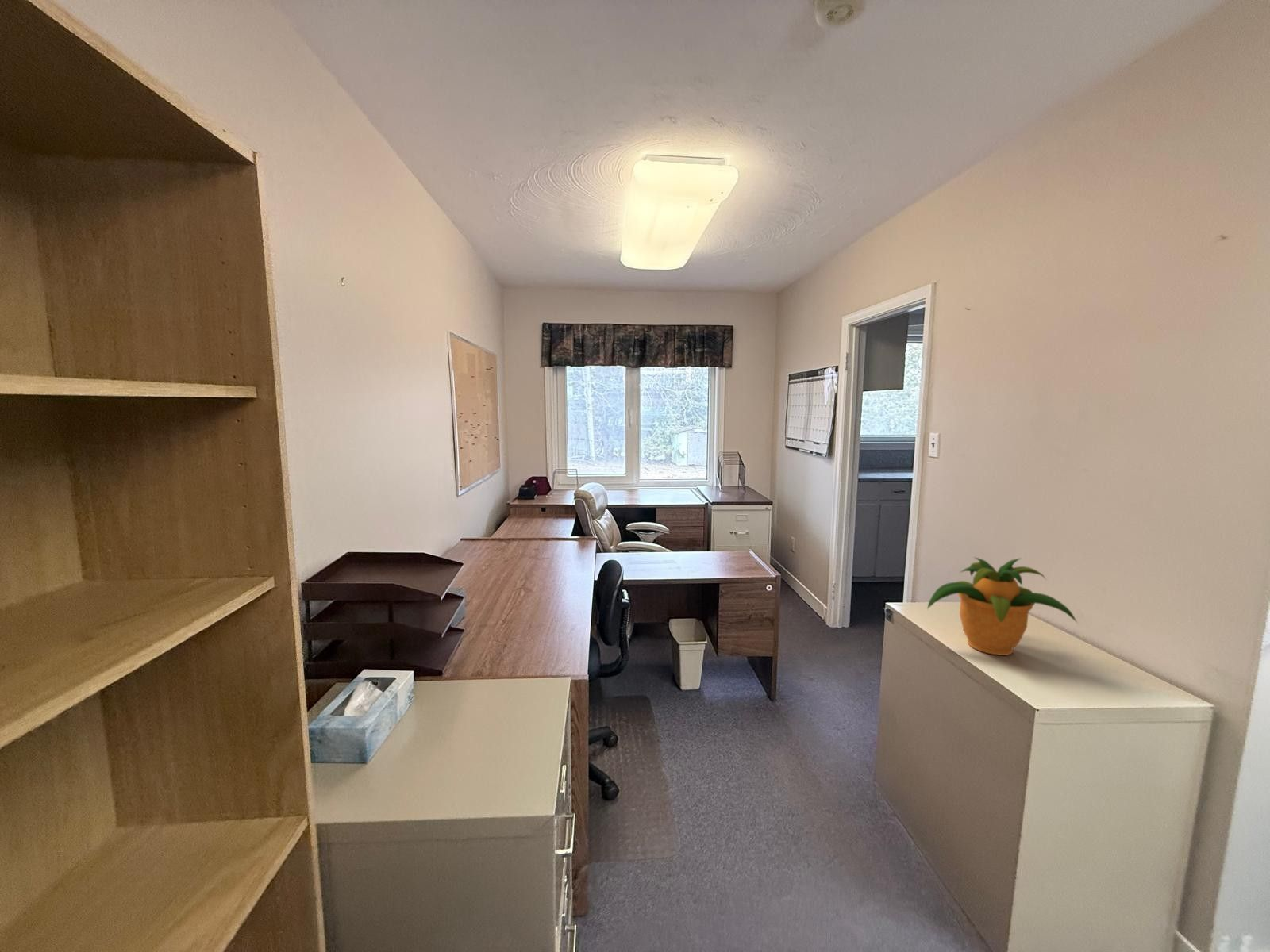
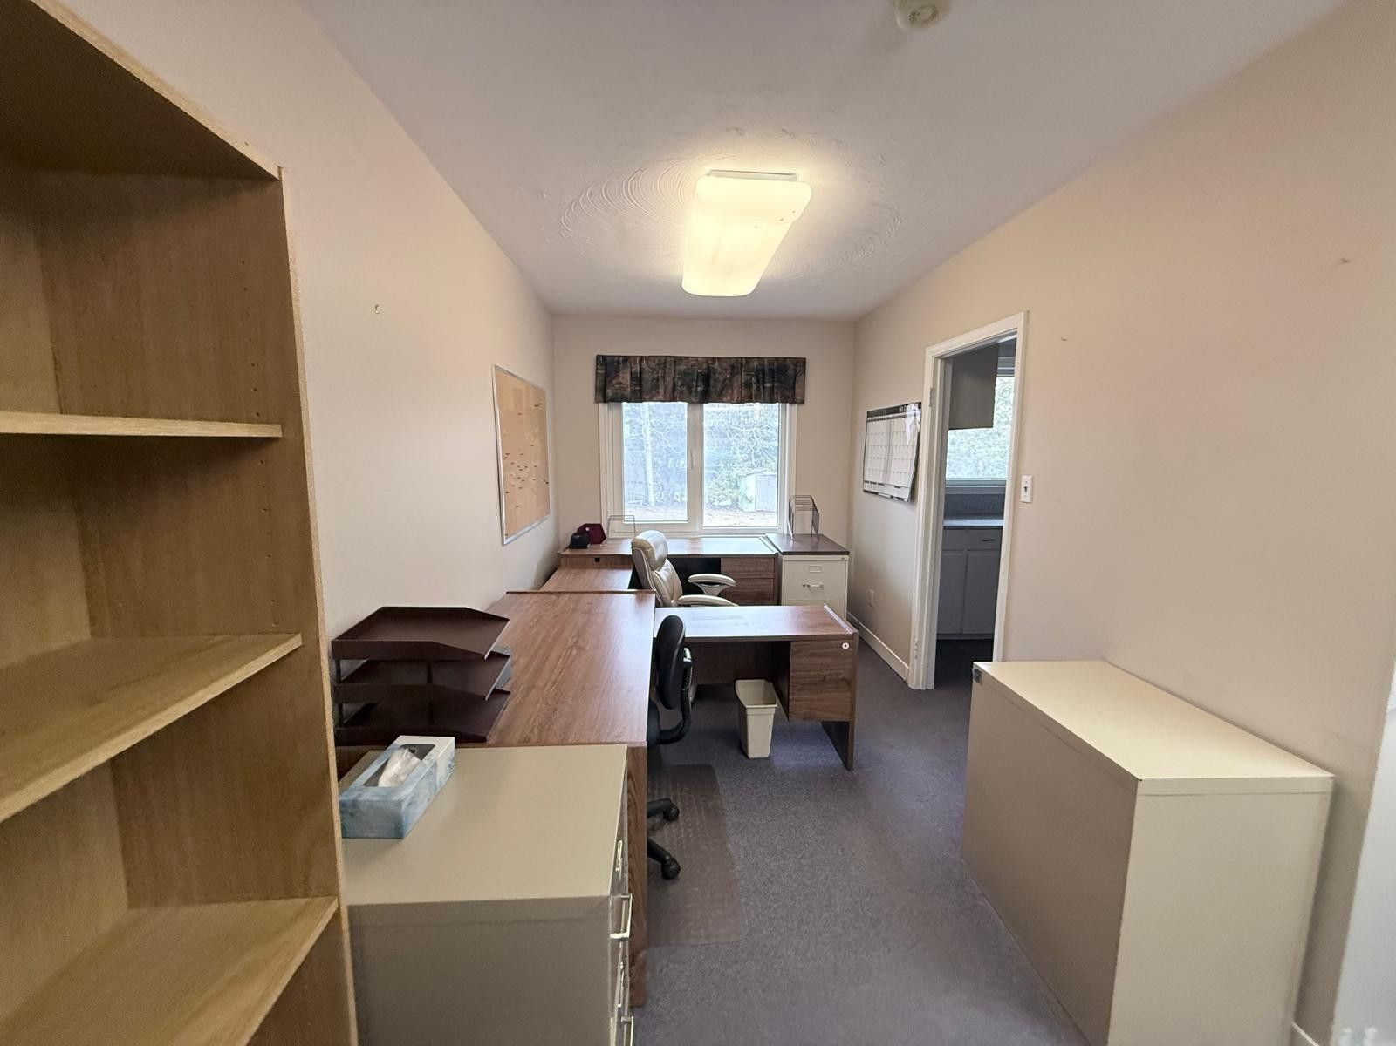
- potted plant [926,556,1079,656]
